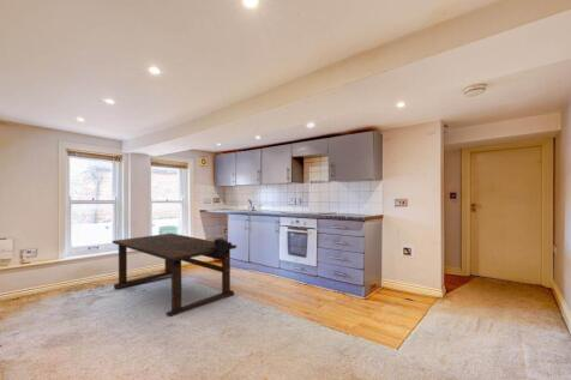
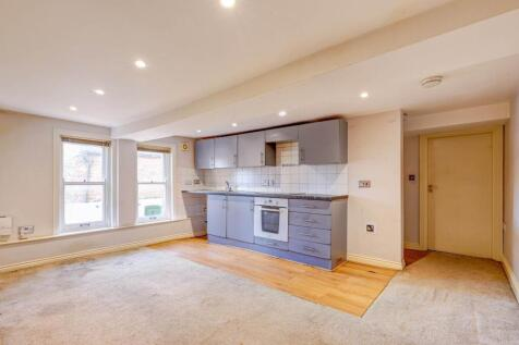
- dining table [112,233,238,318]
